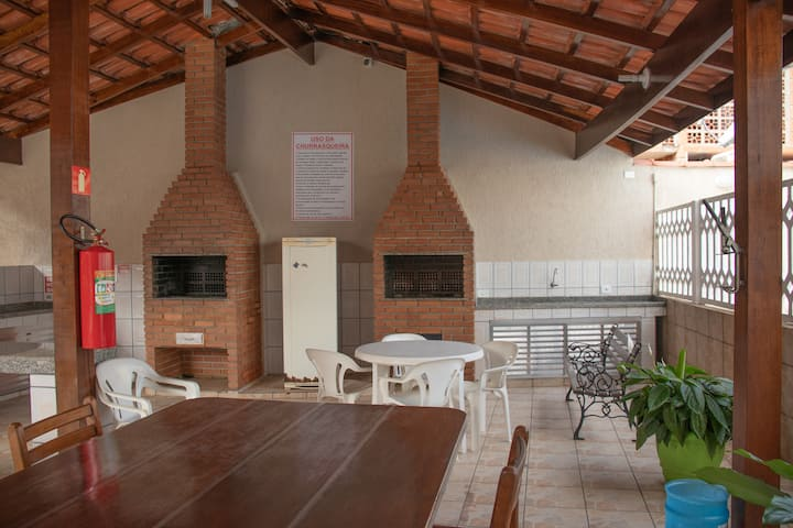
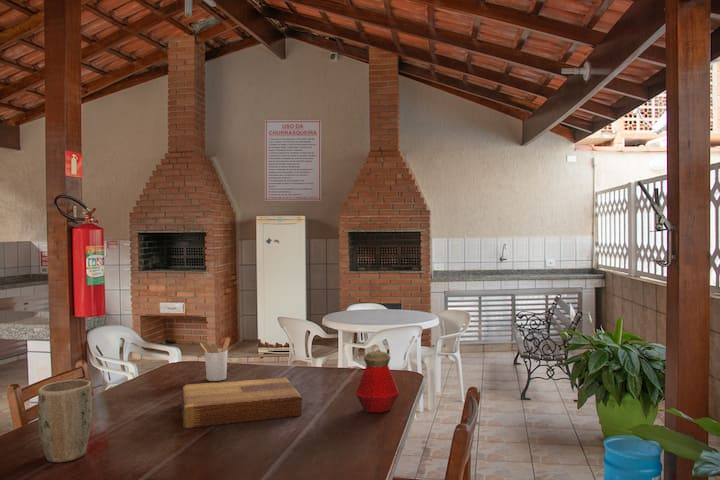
+ bottle [355,350,400,414]
+ utensil holder [199,336,231,382]
+ plant pot [37,379,93,463]
+ cutting board [180,376,303,429]
